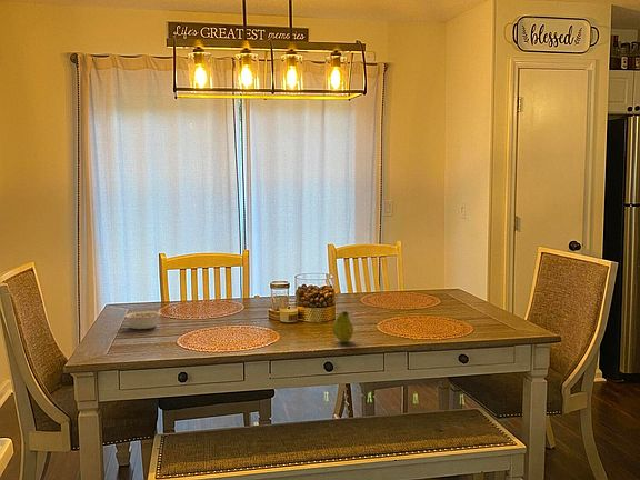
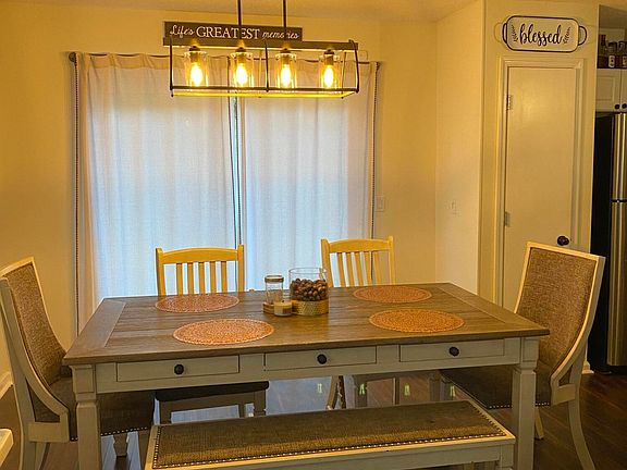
- fruit [331,310,354,343]
- legume [123,310,162,330]
